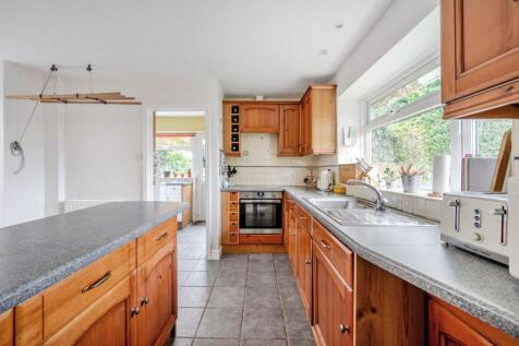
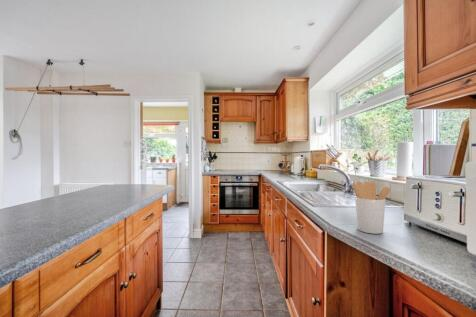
+ utensil holder [352,180,392,235]
